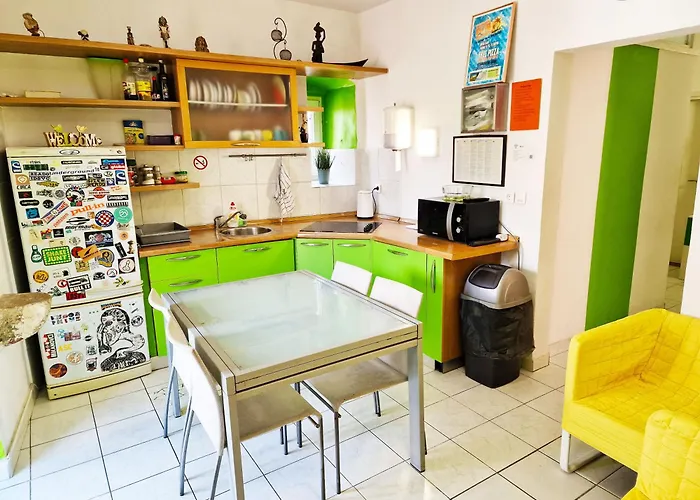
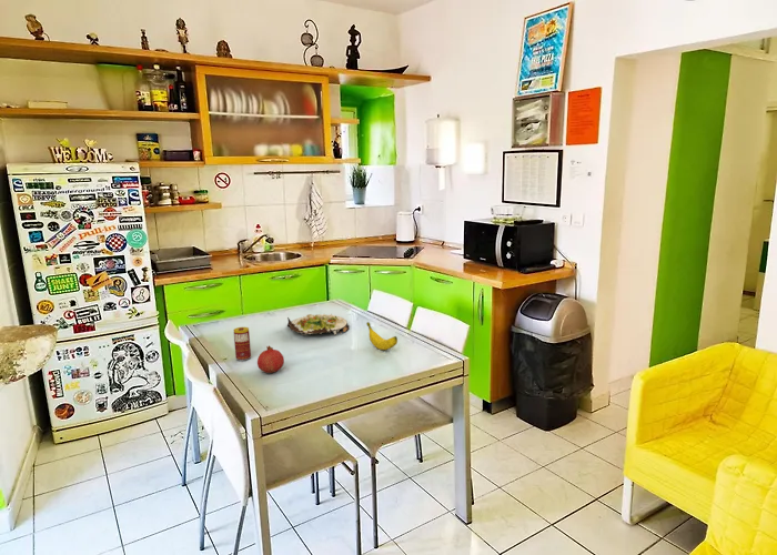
+ beverage can [233,326,252,362]
+ fruit [256,345,285,374]
+ salad plate [286,313,351,336]
+ banana [366,321,398,351]
